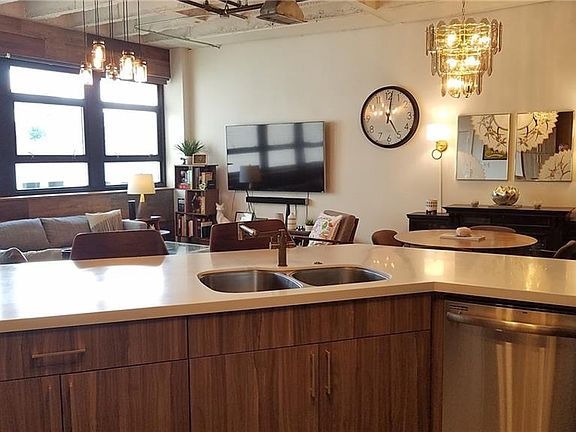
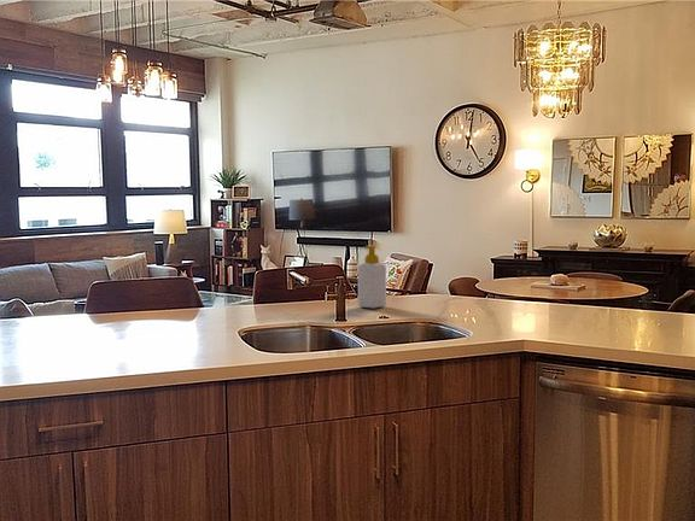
+ soap bottle [357,245,387,310]
